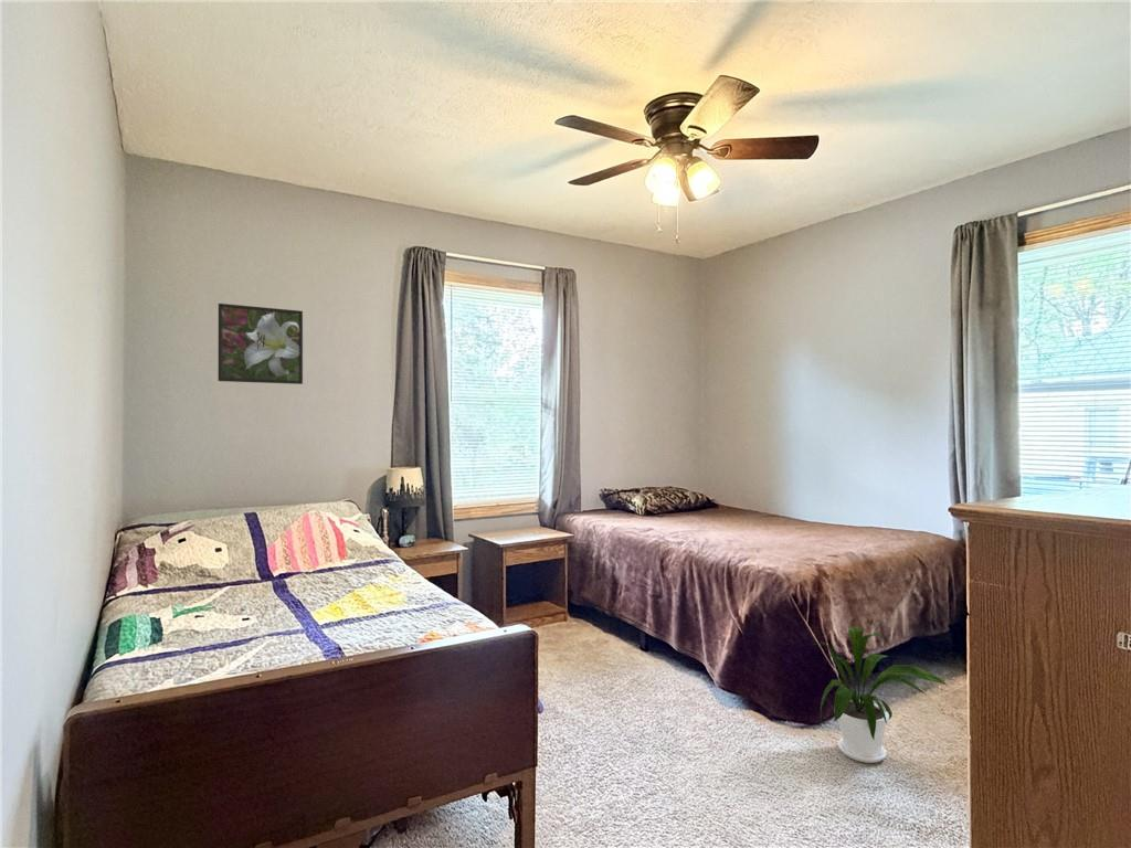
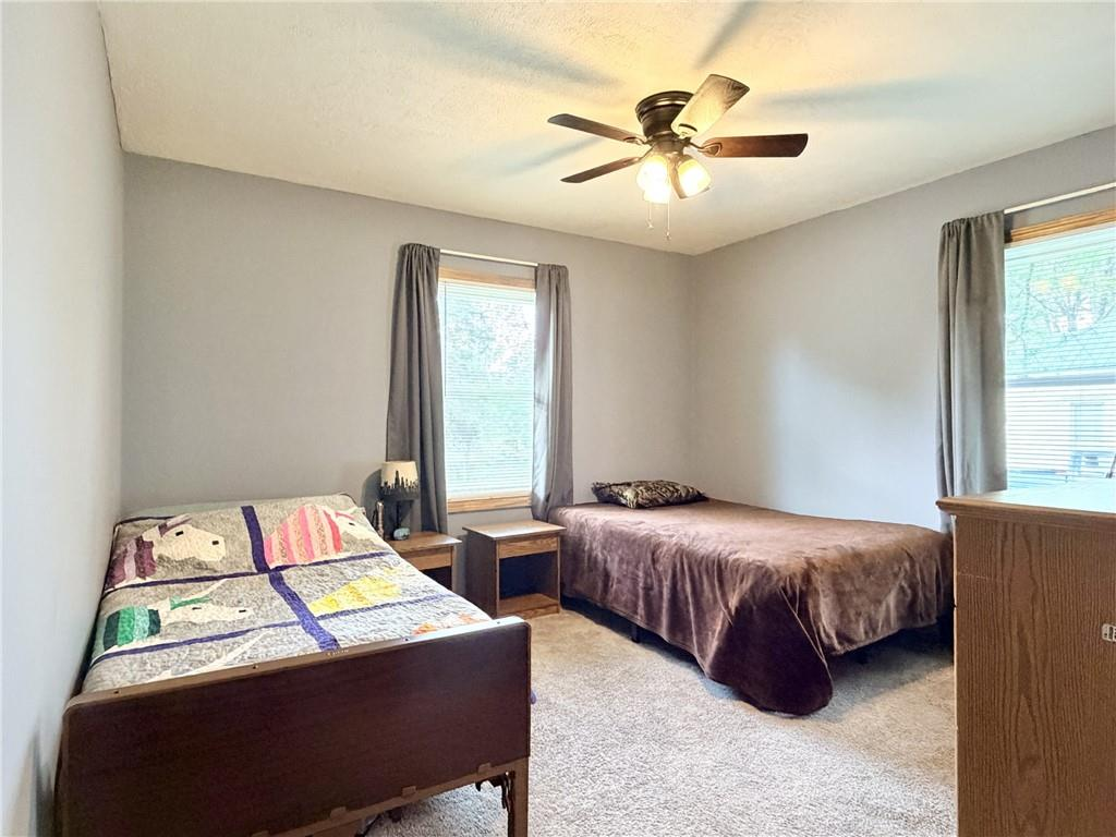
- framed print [216,303,304,385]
- house plant [812,625,949,764]
